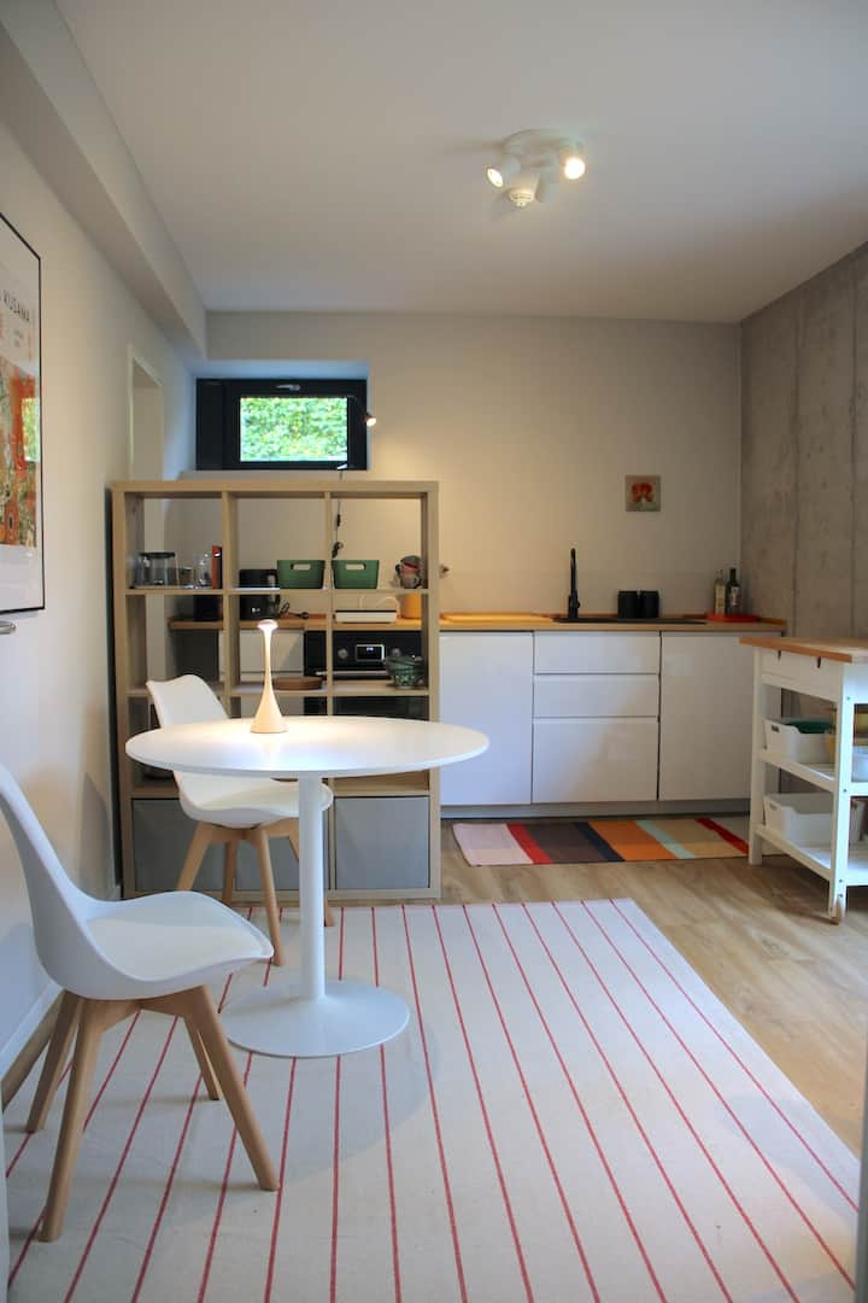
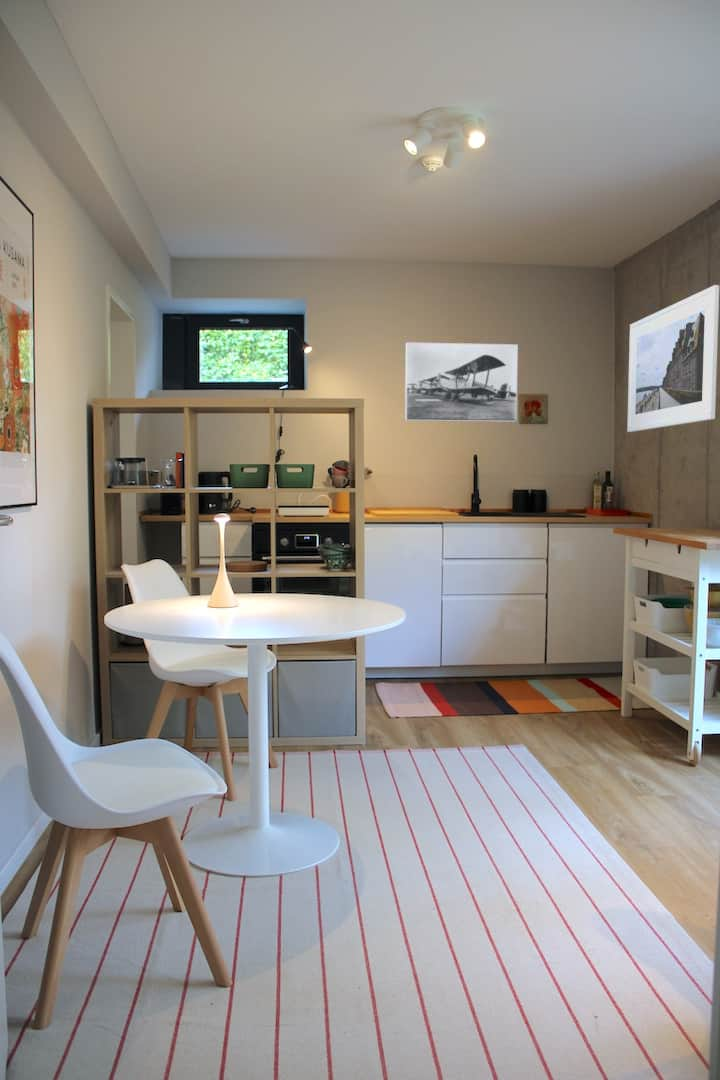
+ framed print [404,341,519,423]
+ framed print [626,284,720,433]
